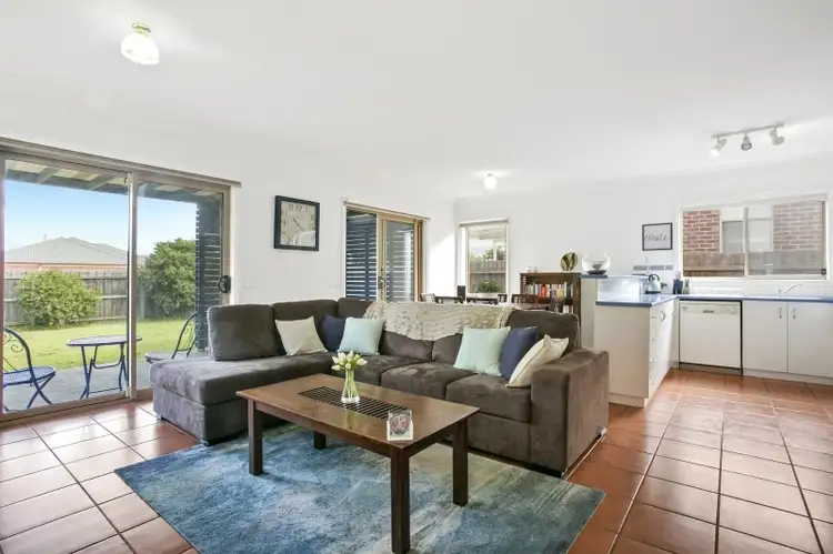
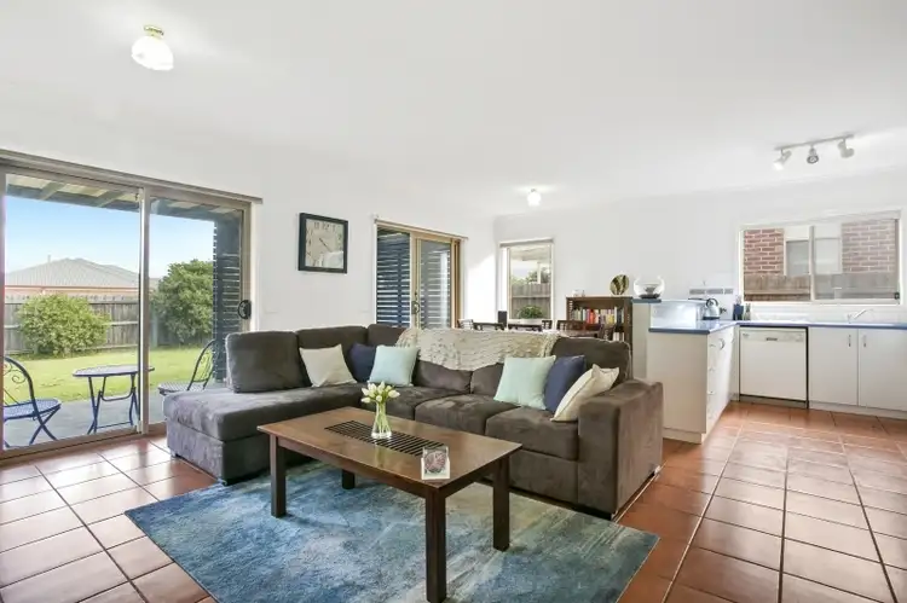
- wall art [641,221,674,252]
